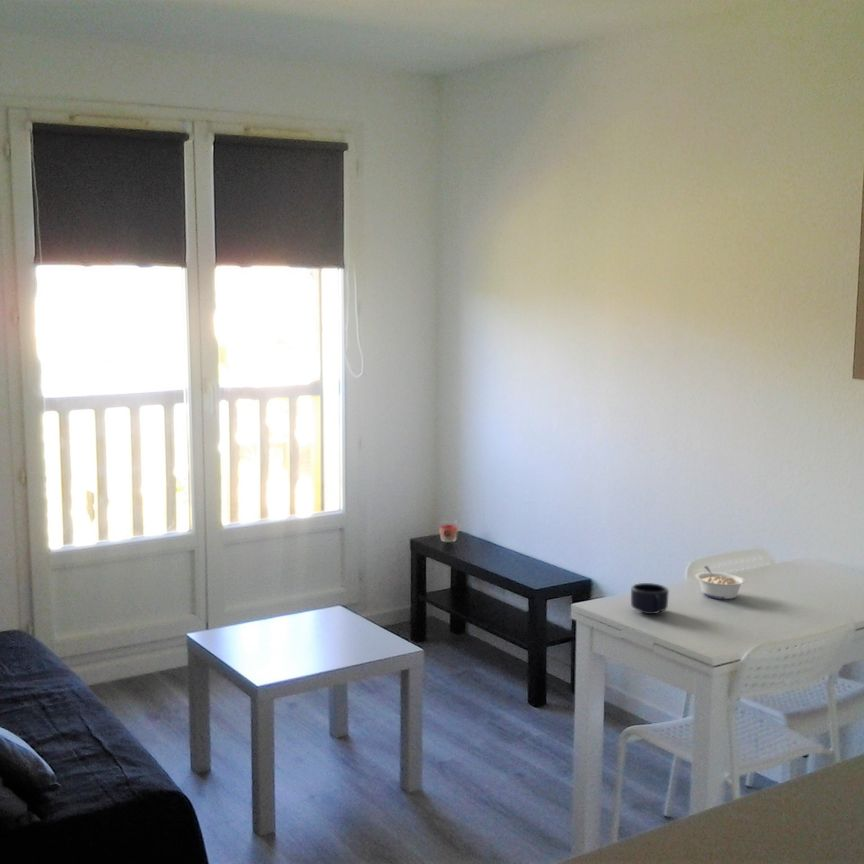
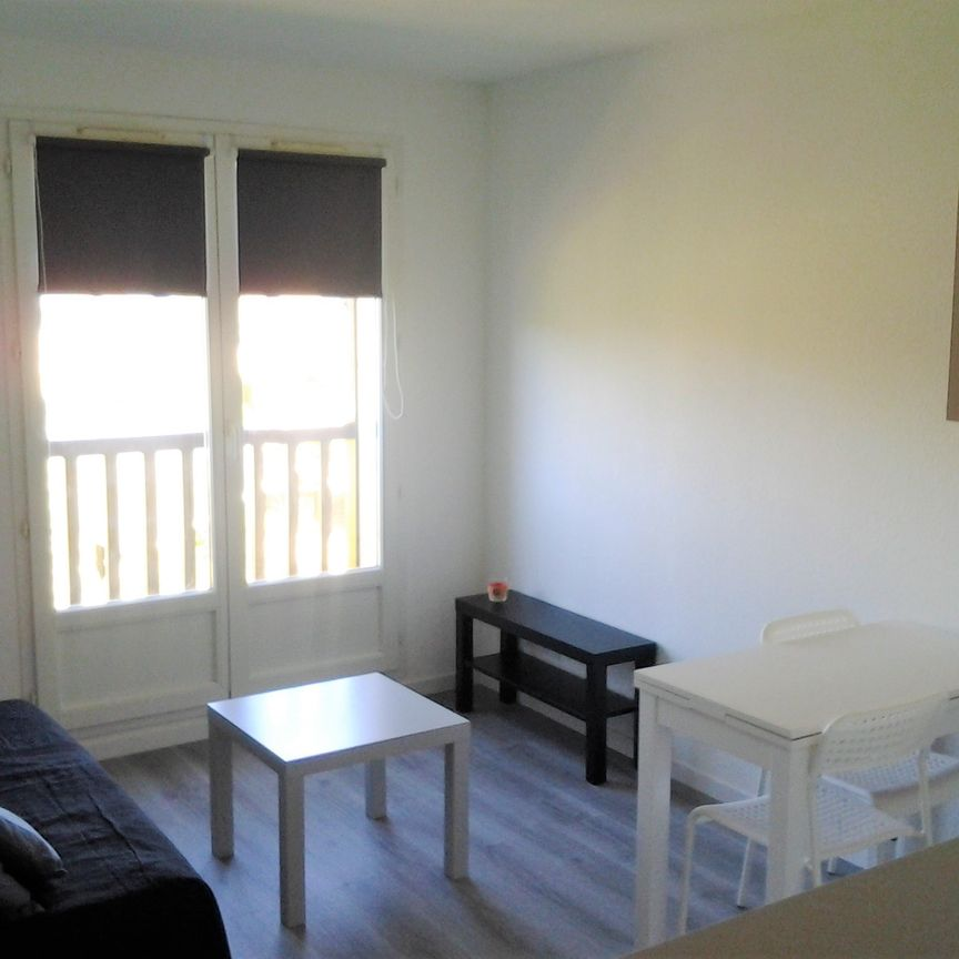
- legume [694,565,746,600]
- mug [630,582,670,615]
